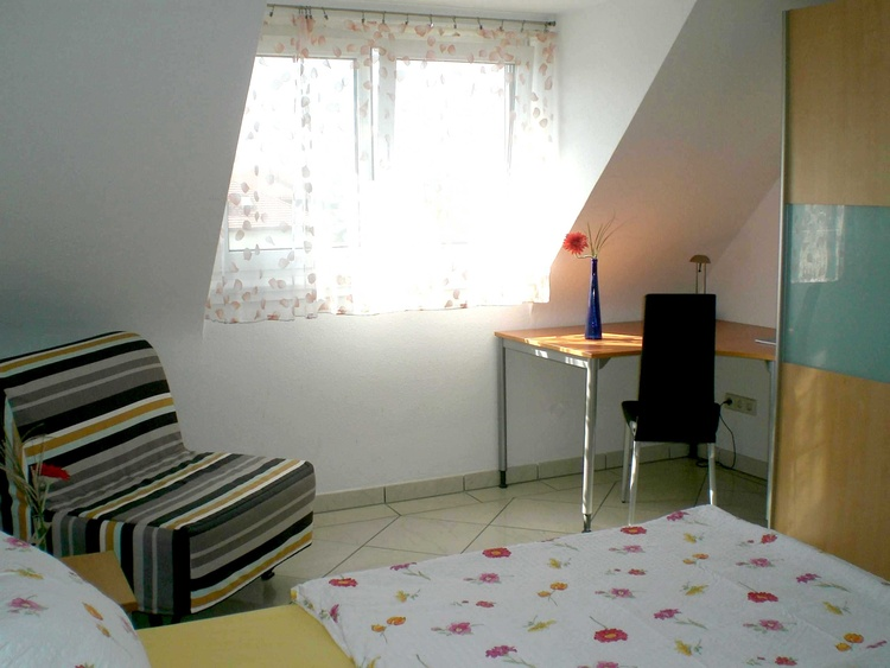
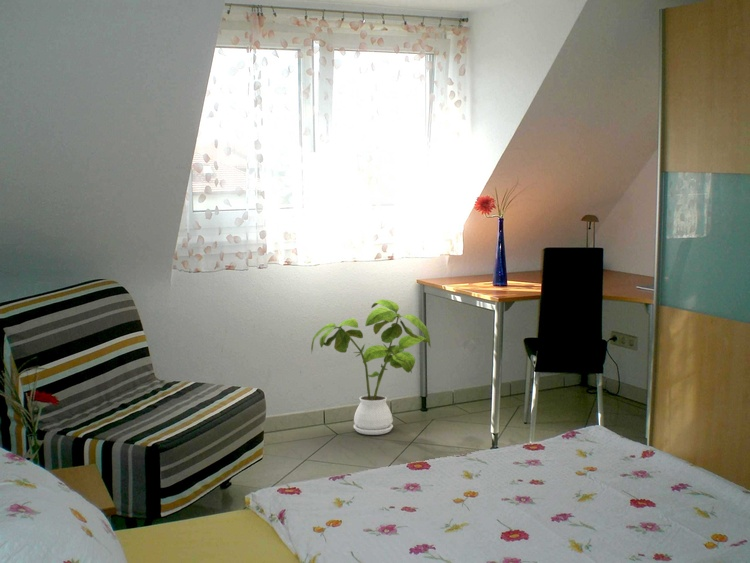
+ house plant [310,298,432,436]
